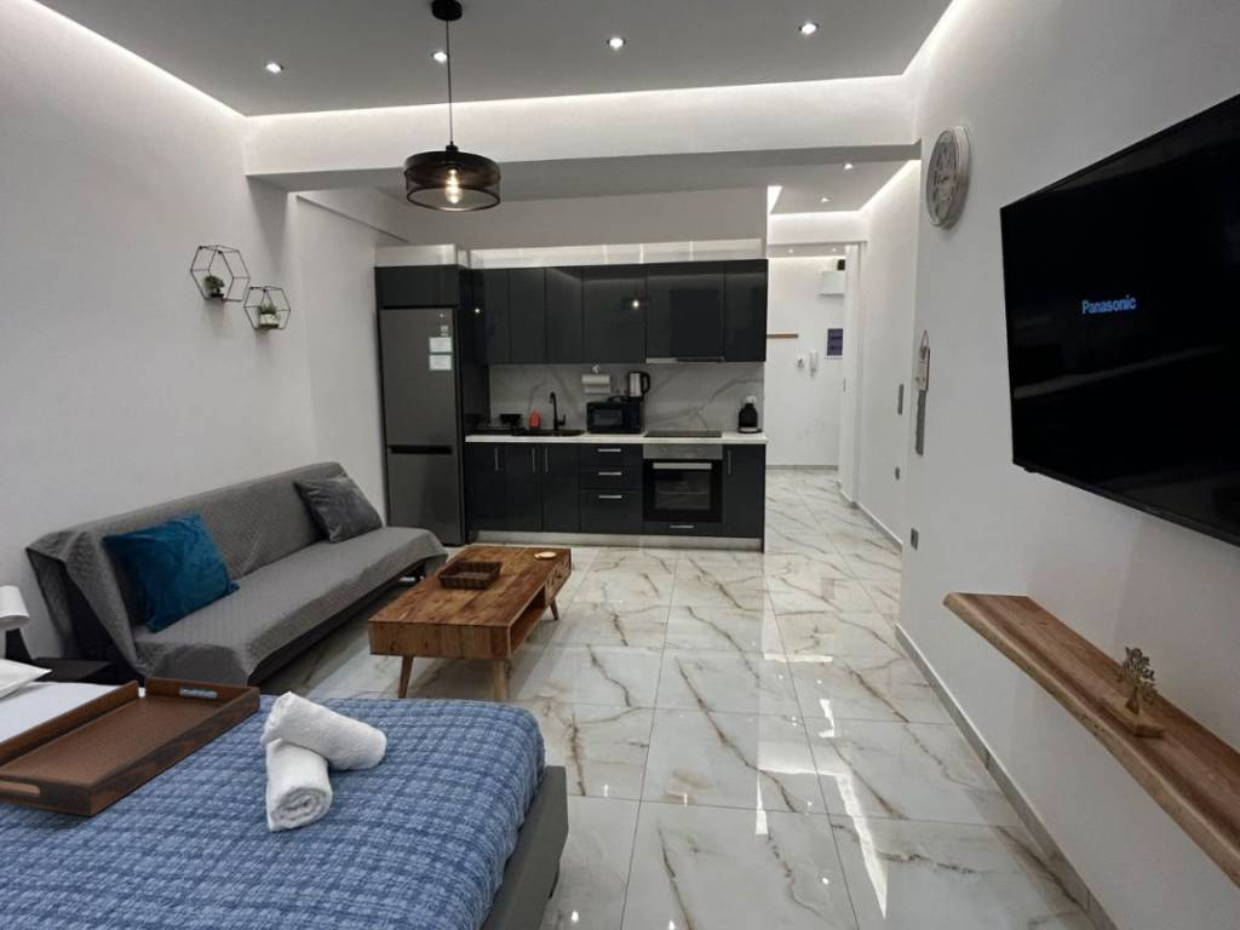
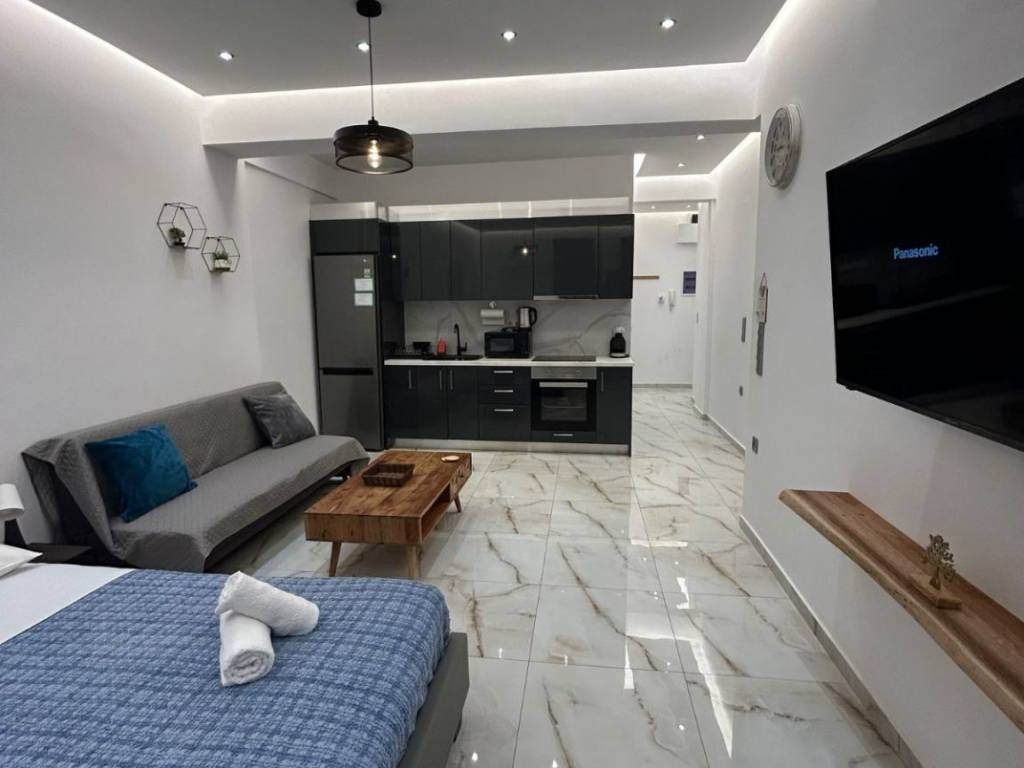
- serving tray [0,676,262,817]
